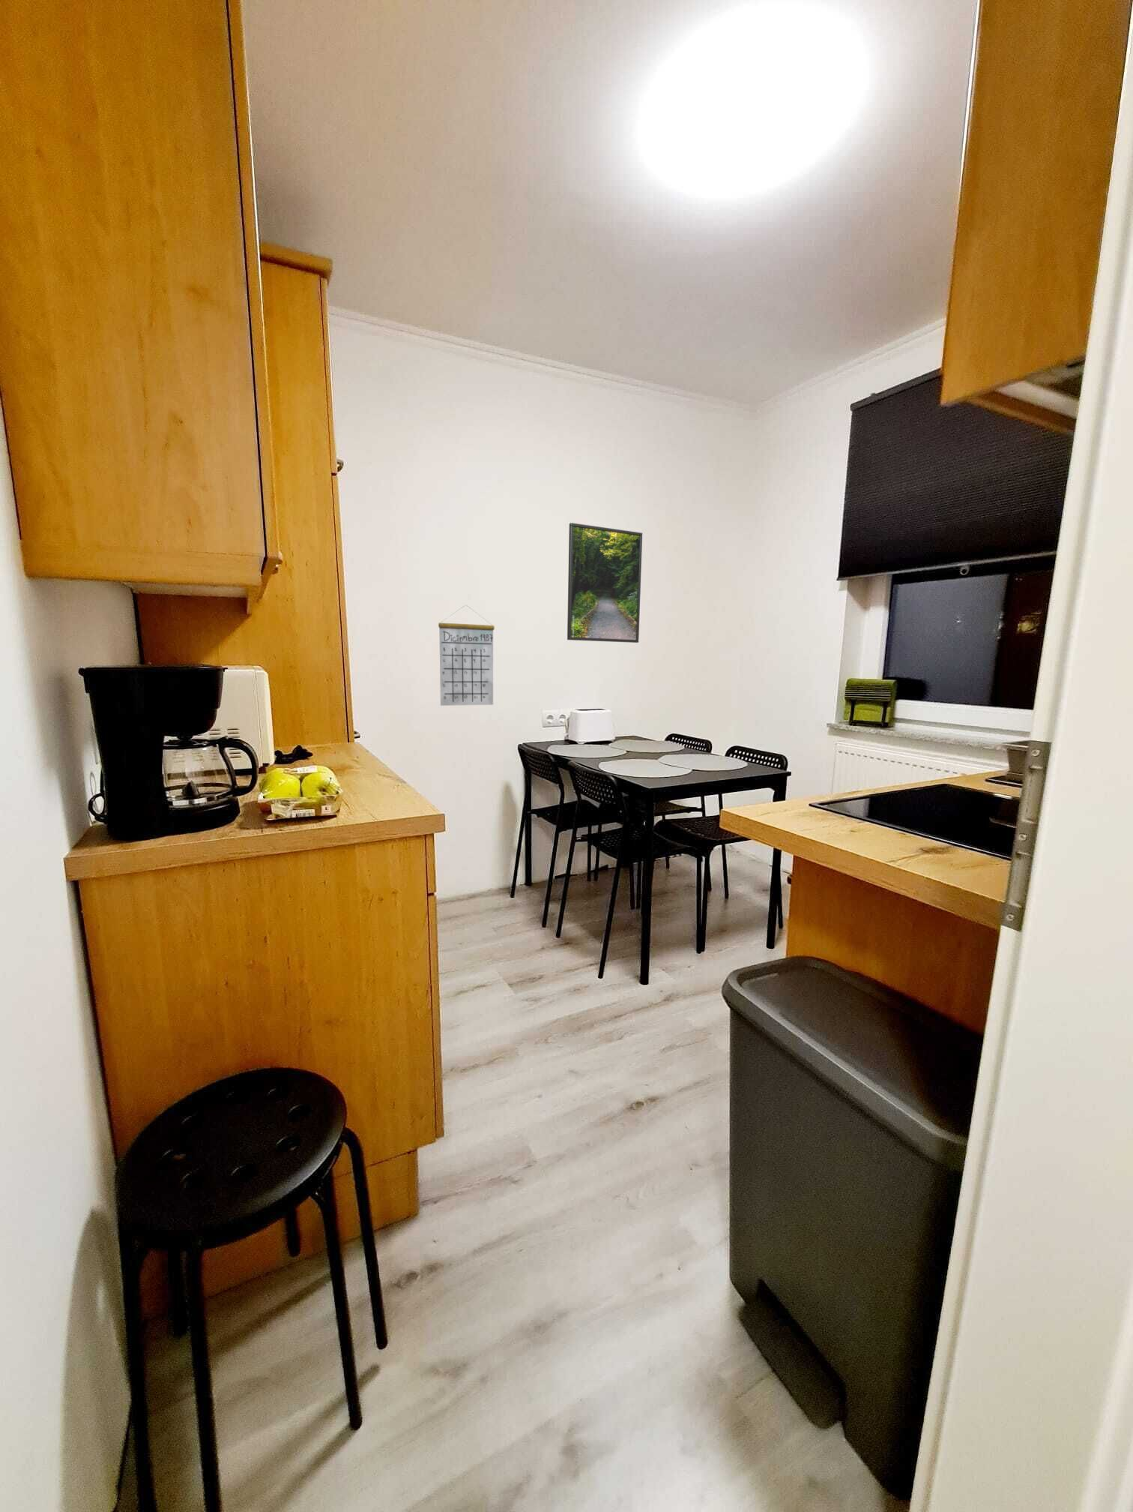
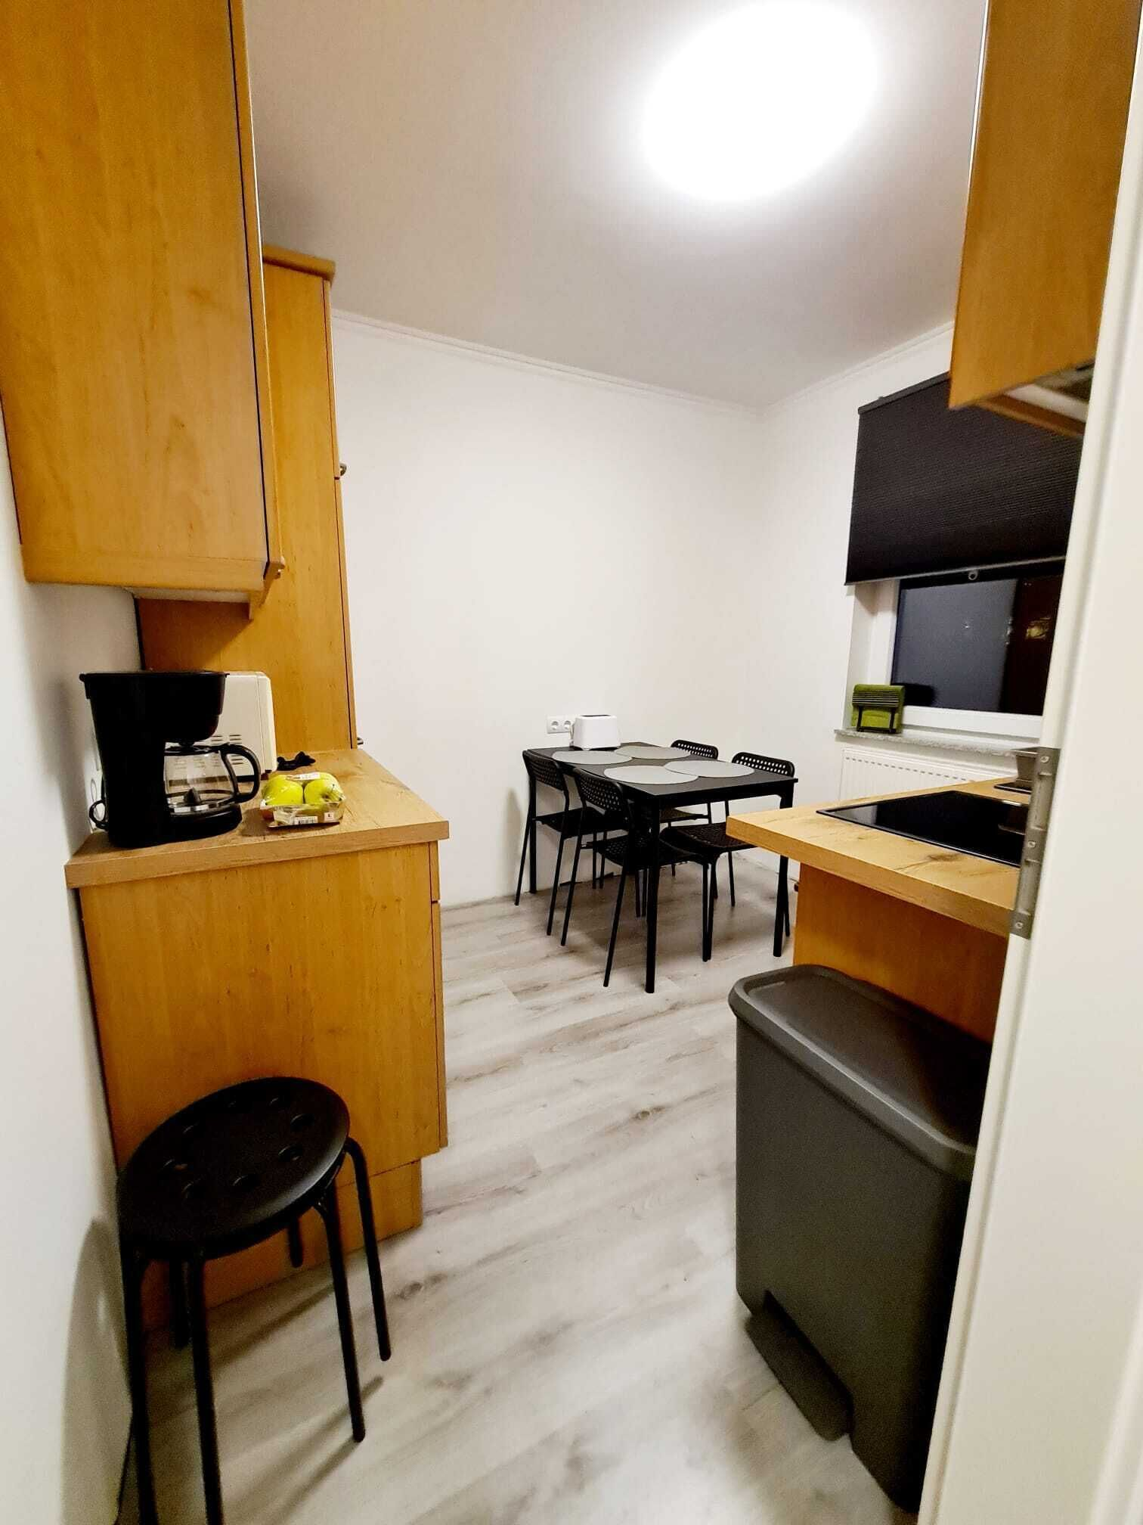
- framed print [566,521,643,644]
- calendar [438,604,495,706]
